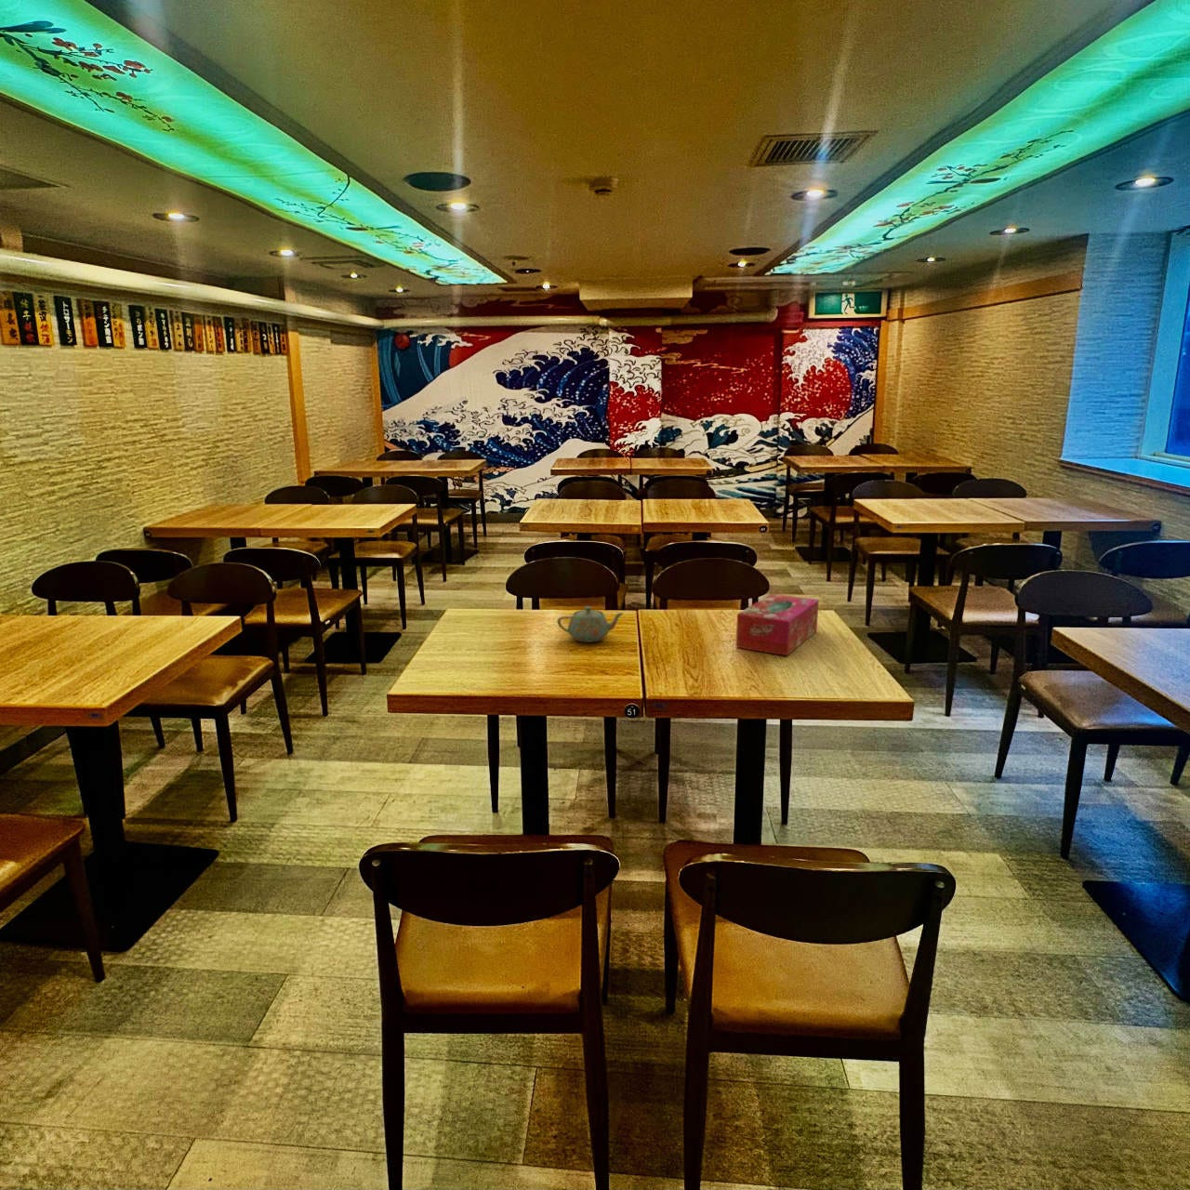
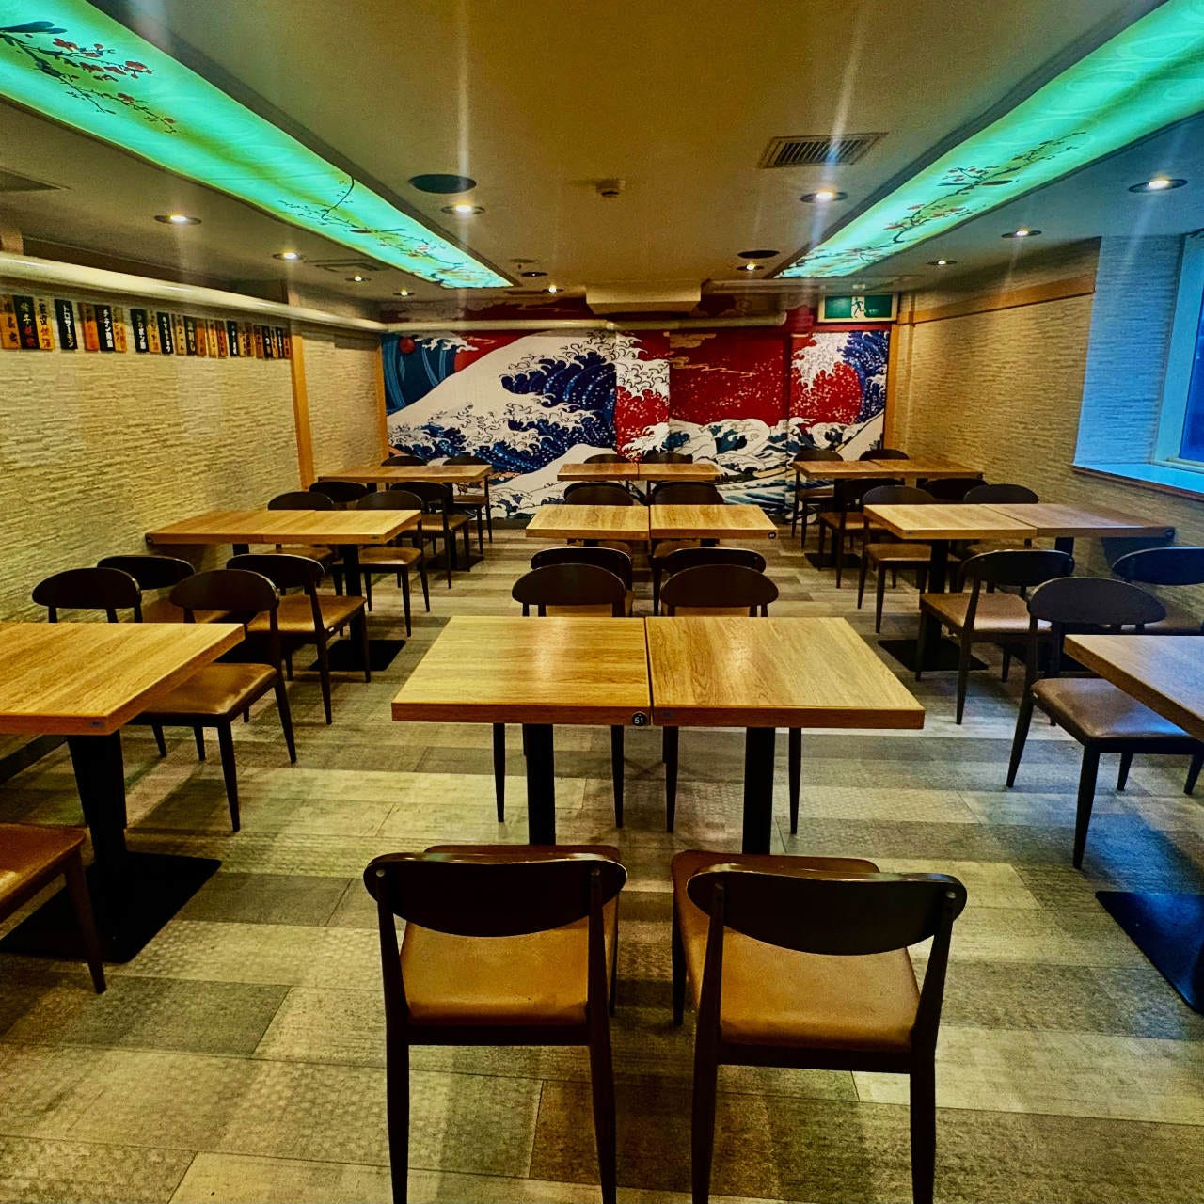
- tissue box [736,593,819,656]
- teapot [556,605,624,643]
